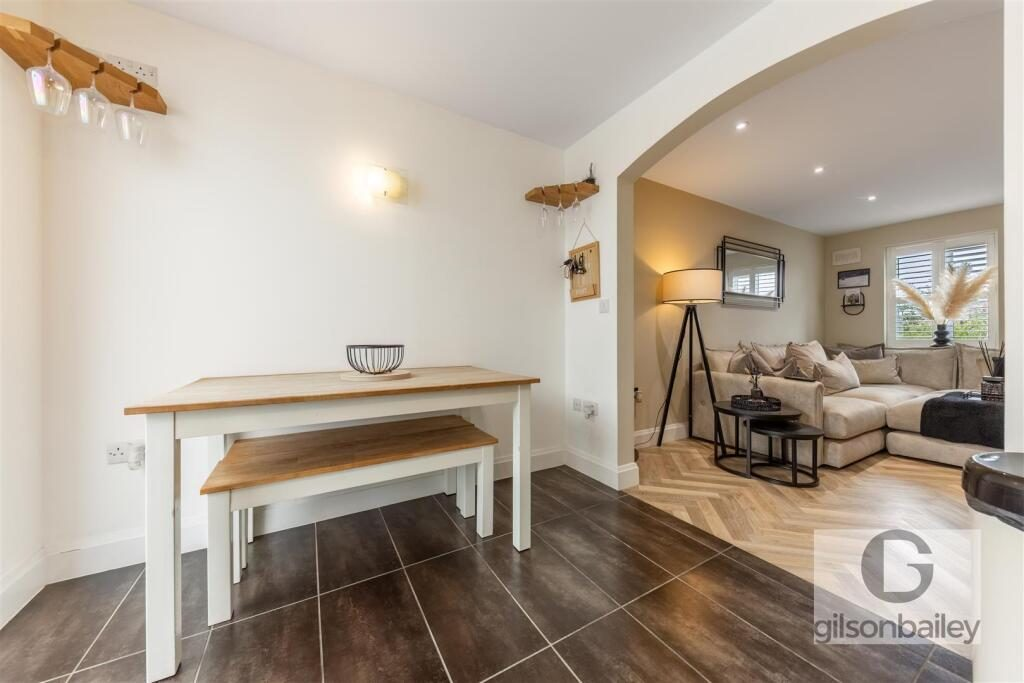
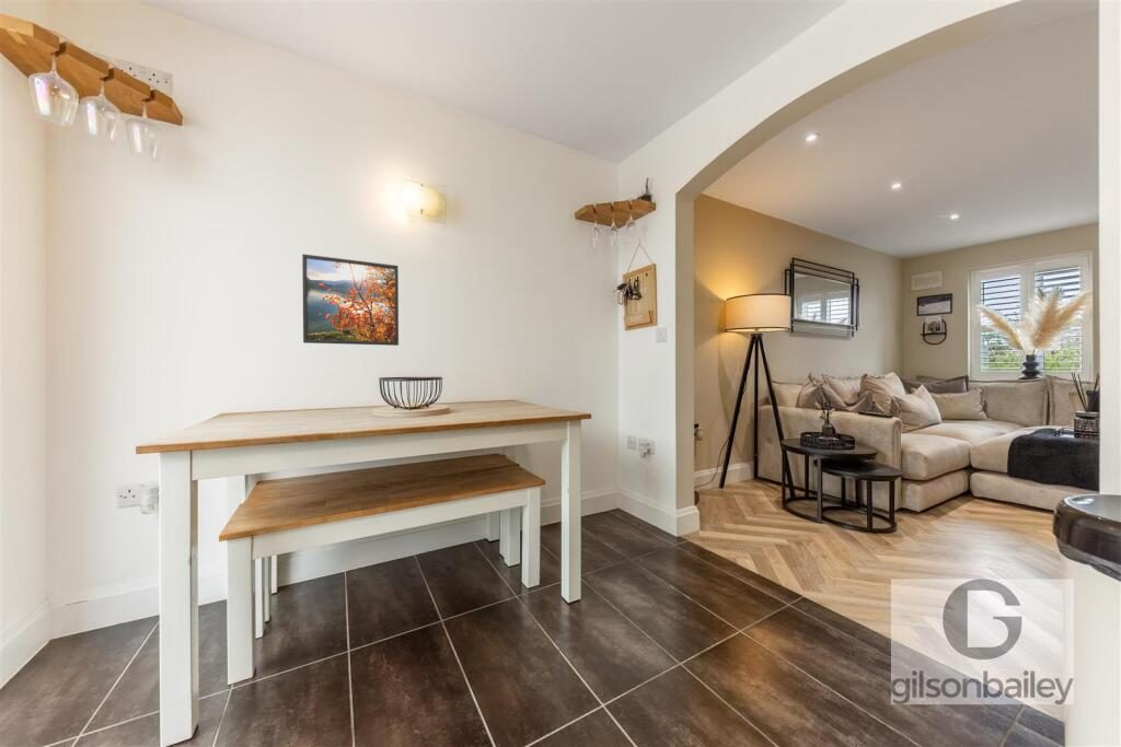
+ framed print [301,253,400,347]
